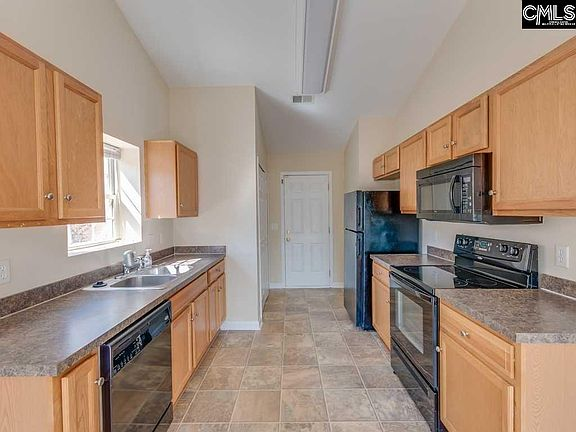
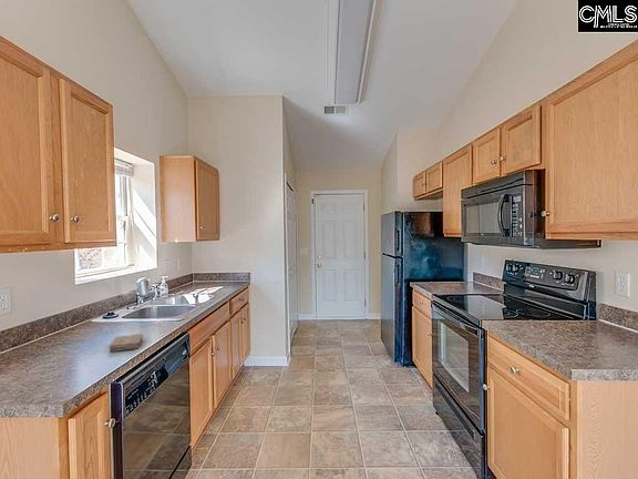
+ washcloth [109,333,144,353]
